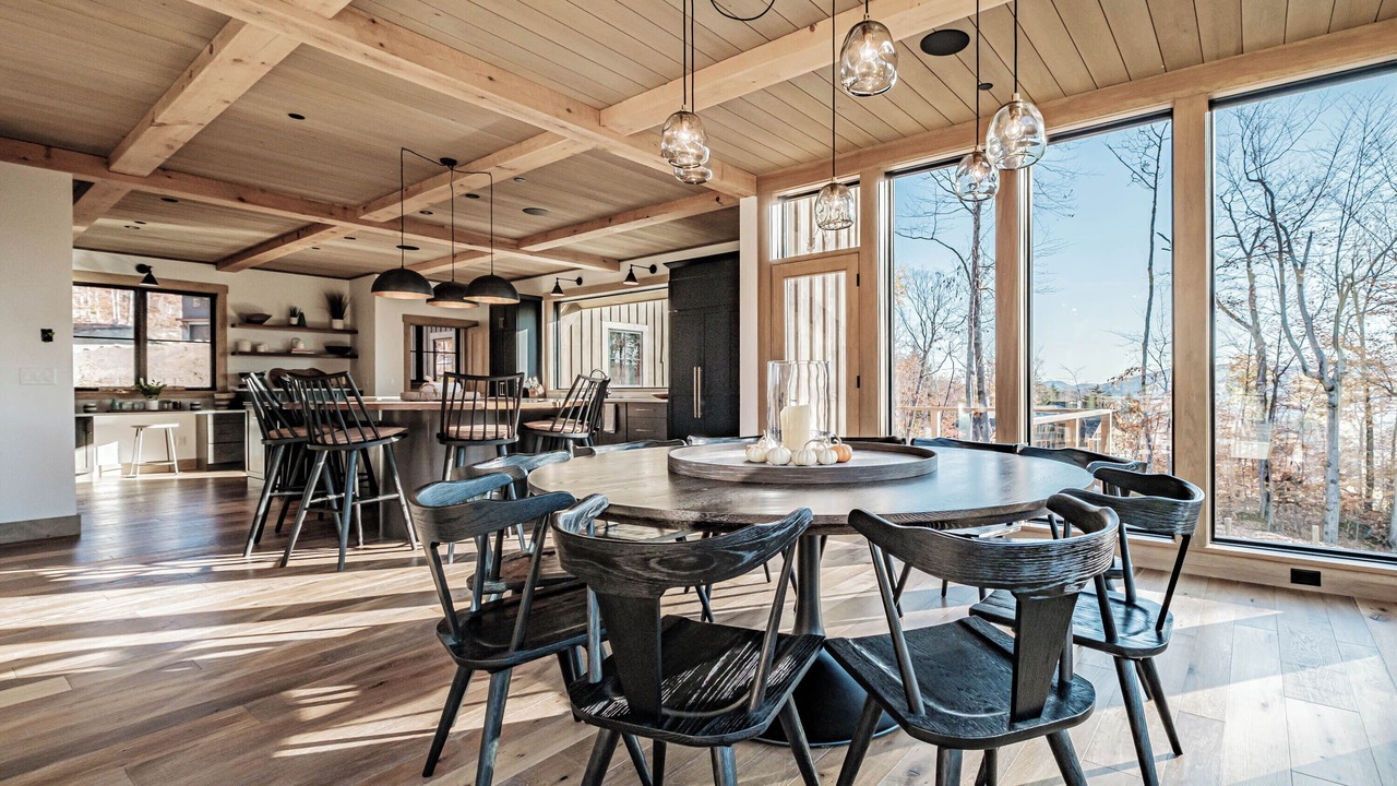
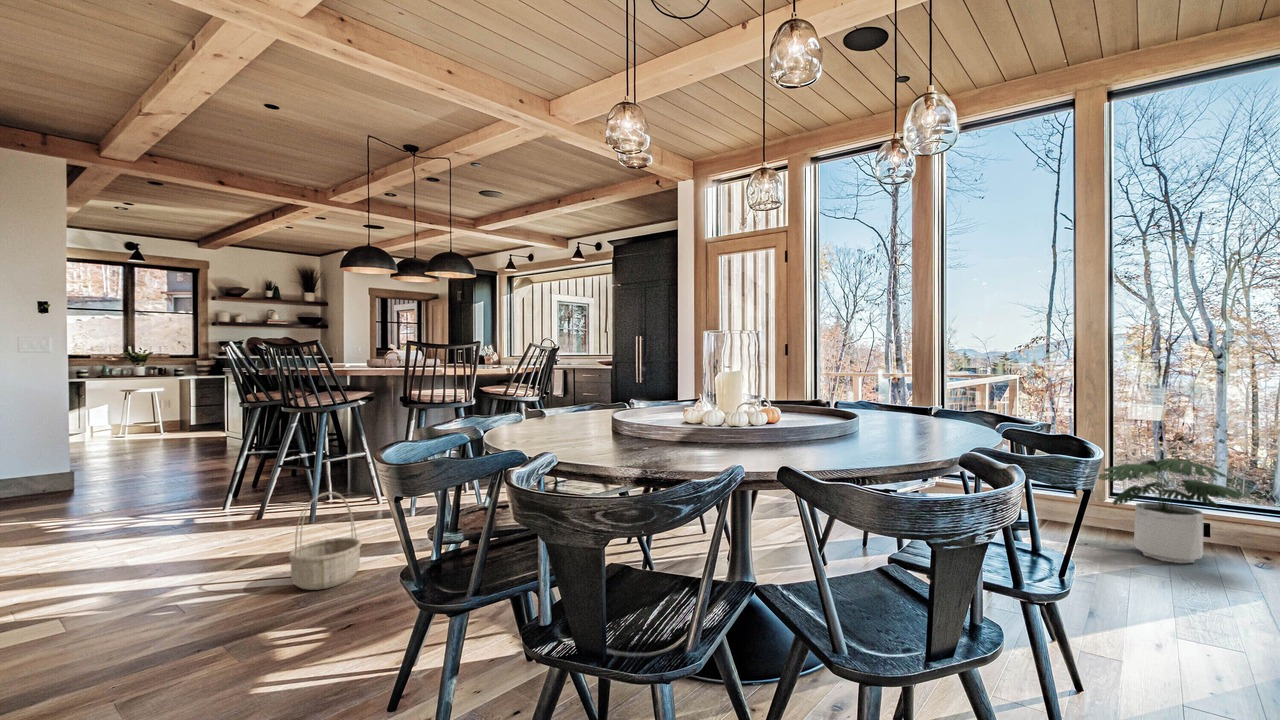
+ basket [287,491,363,591]
+ potted plant [1097,458,1252,564]
